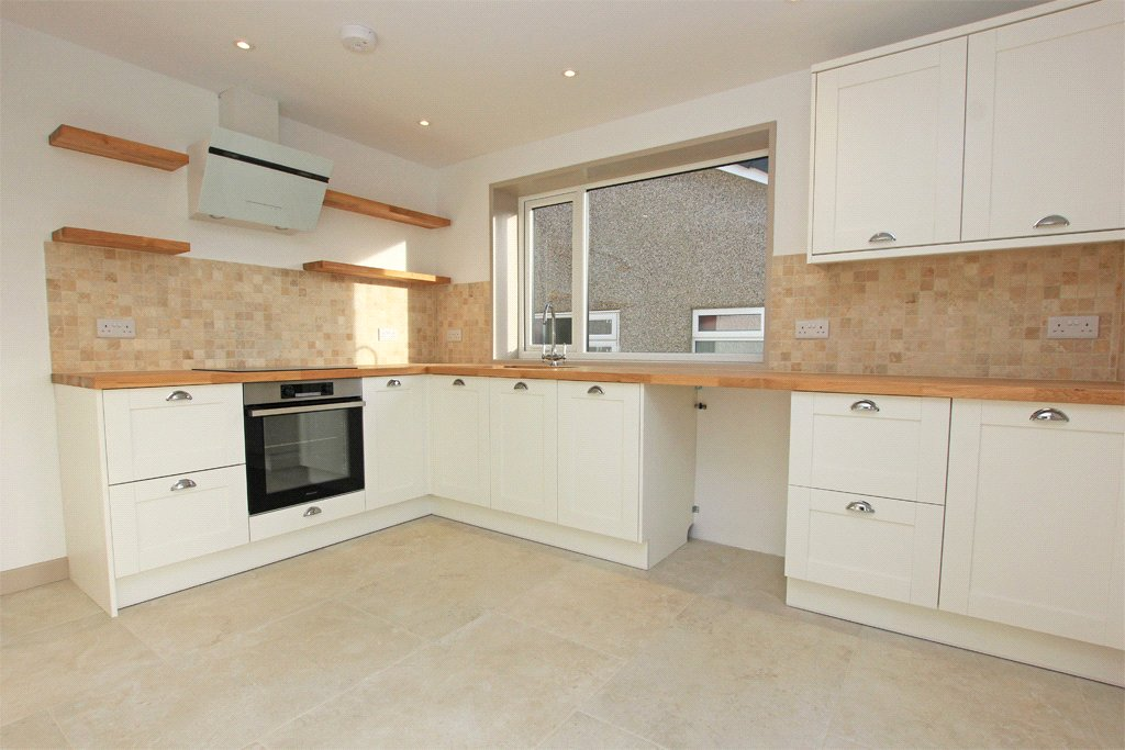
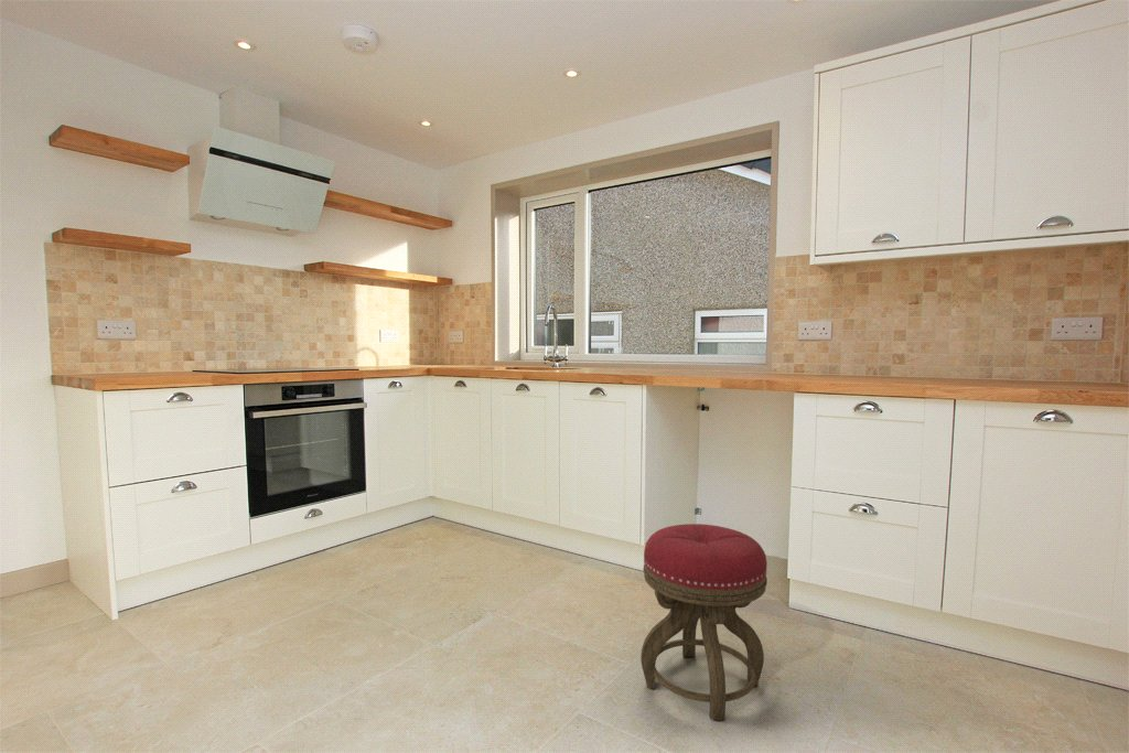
+ stool [639,523,768,722]
